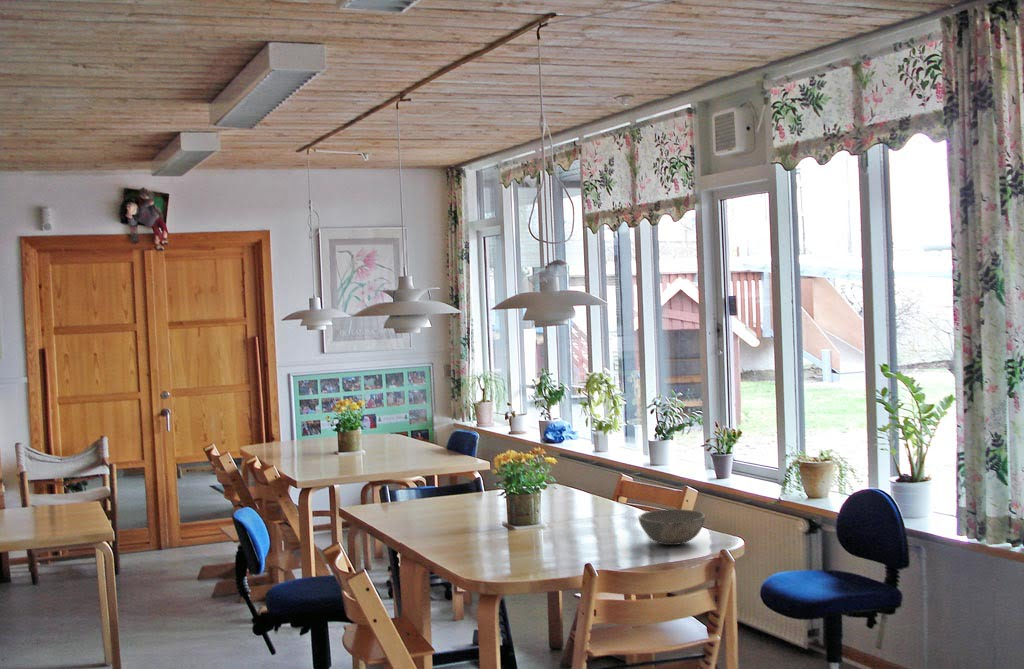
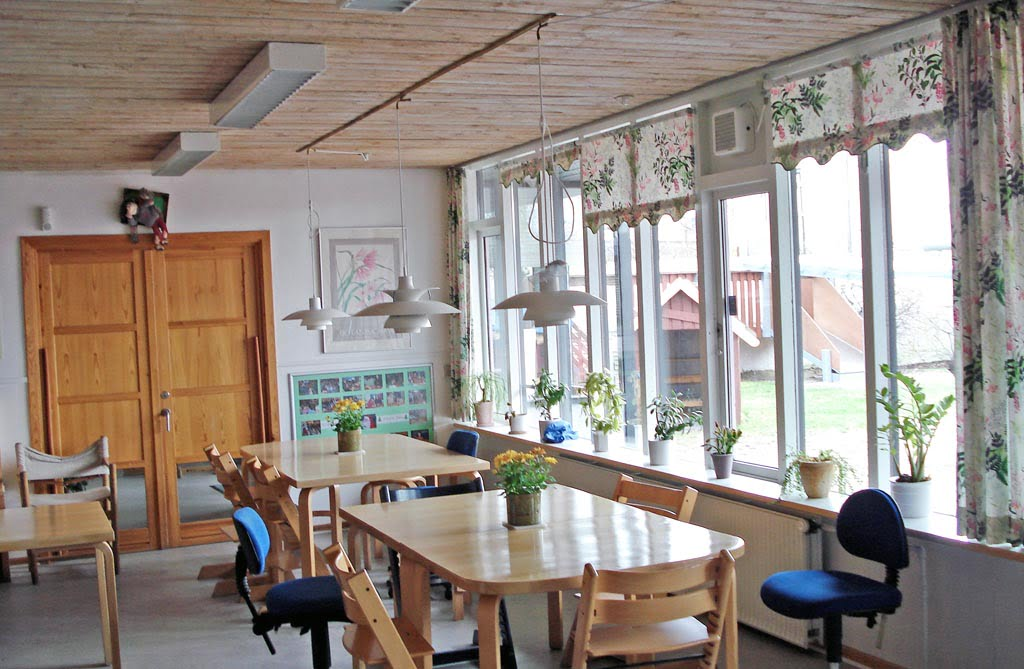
- bowl [637,508,706,546]
